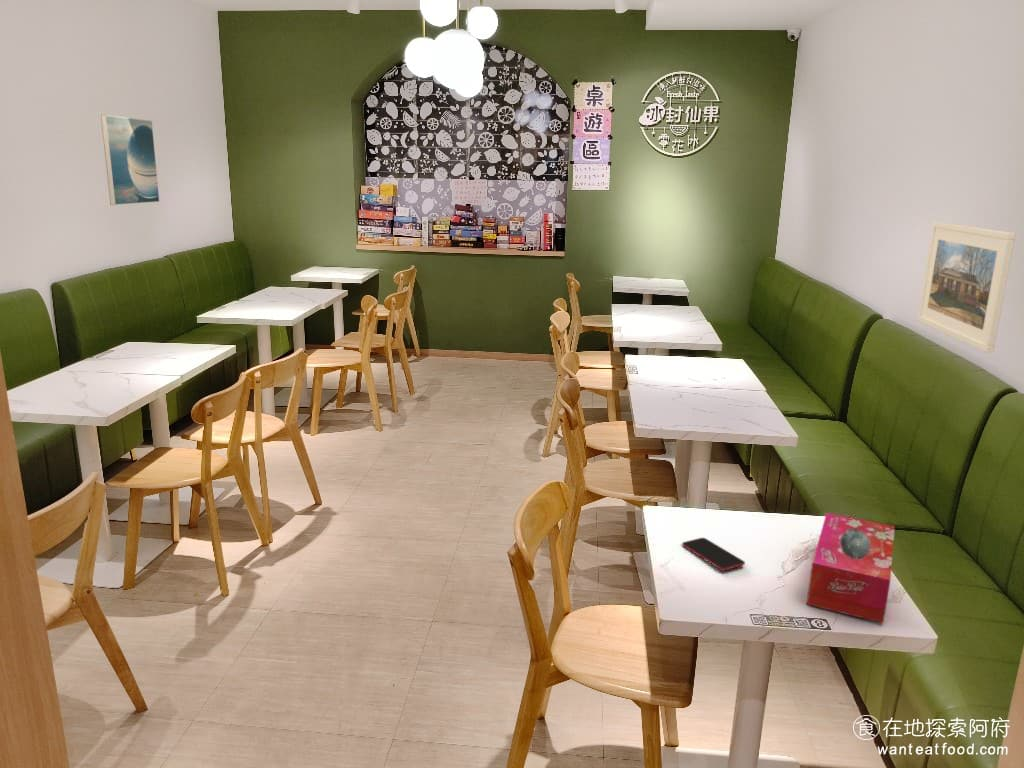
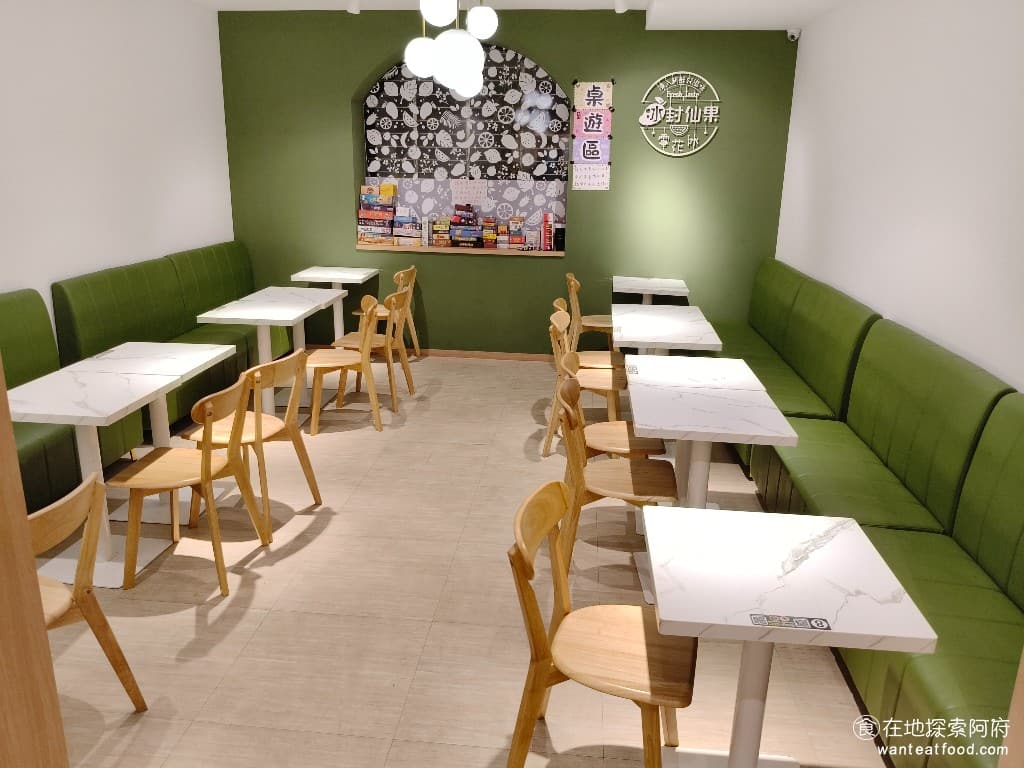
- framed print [917,221,1016,353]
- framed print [100,114,160,206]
- tissue box [806,512,896,624]
- smartphone [681,537,746,572]
